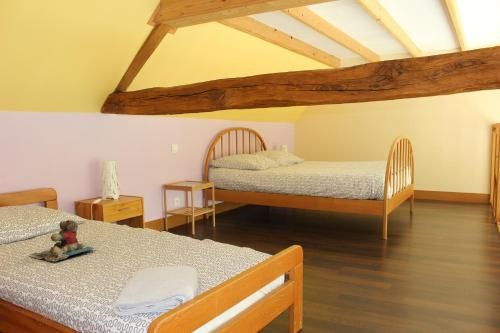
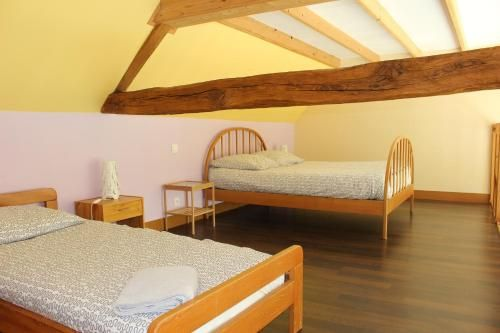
- teddy bear [28,219,96,263]
